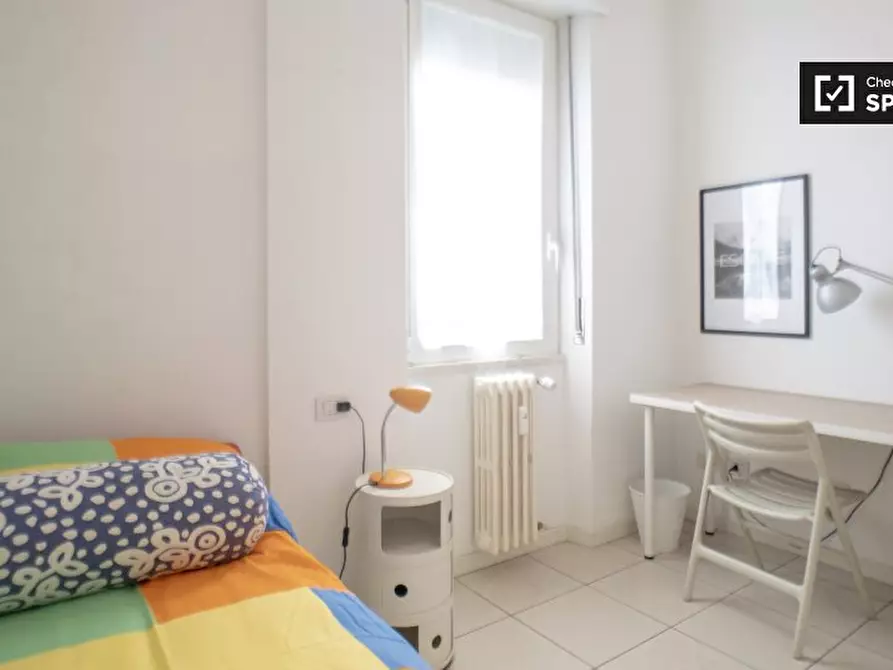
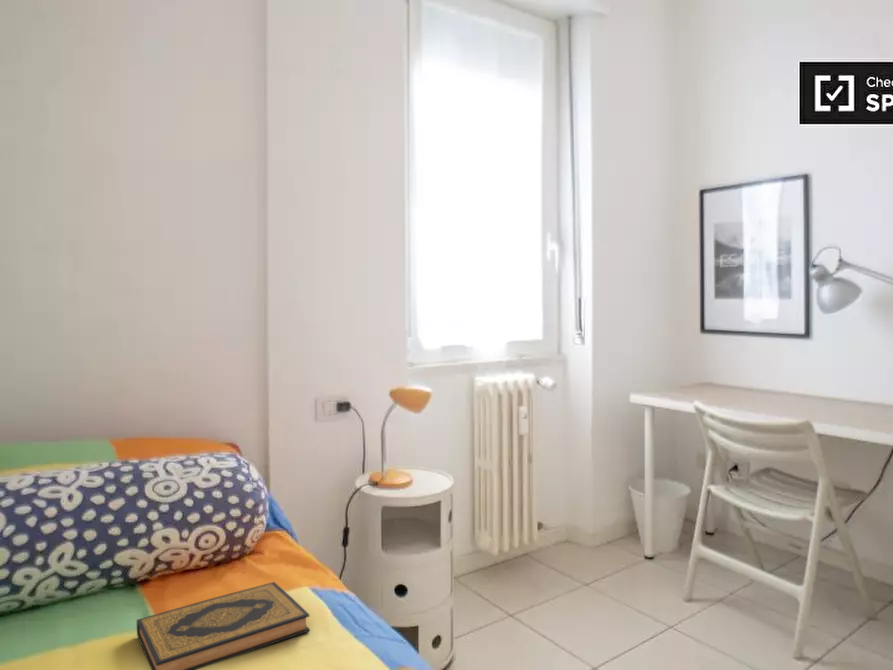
+ hardback book [136,581,311,670]
